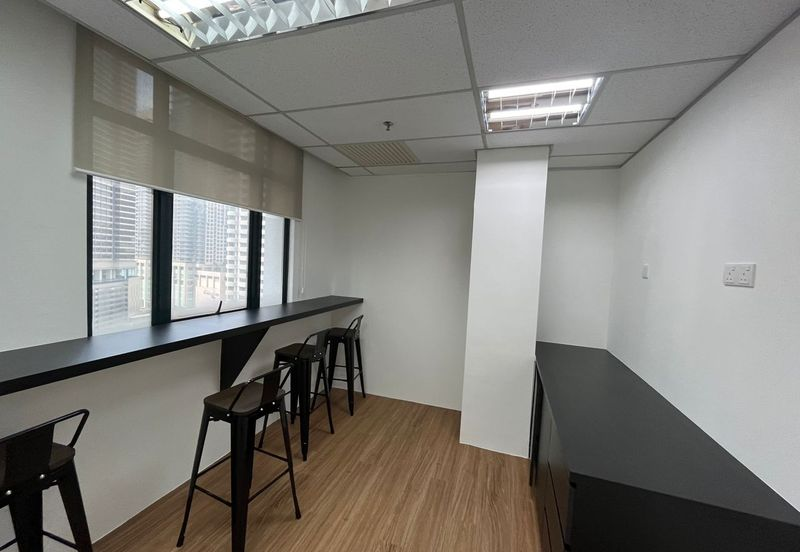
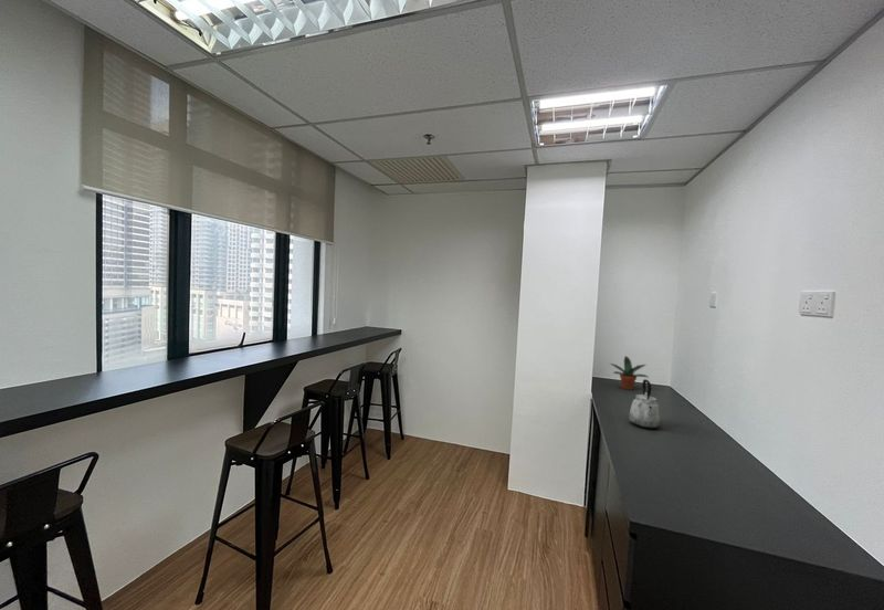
+ kettle [628,378,661,430]
+ potted plant [609,355,650,391]
